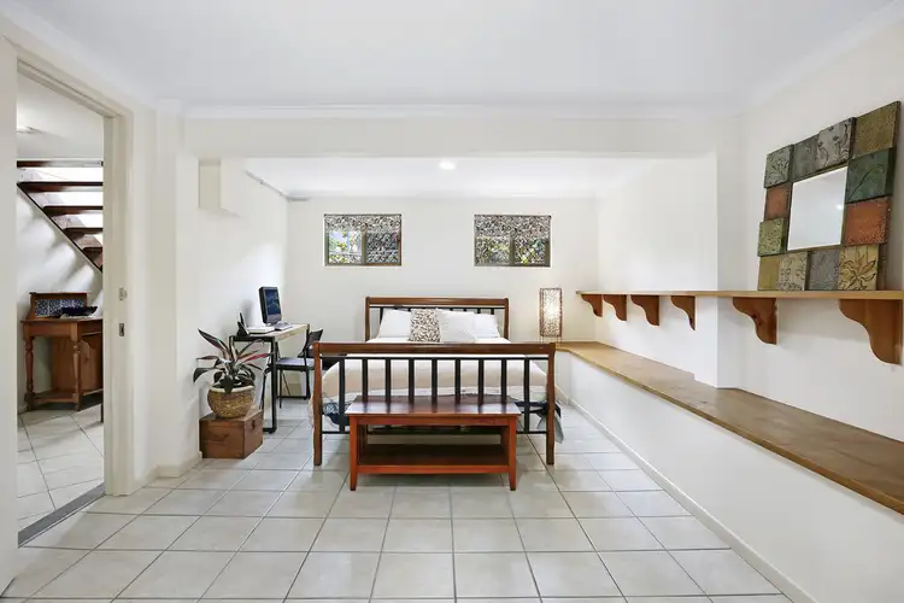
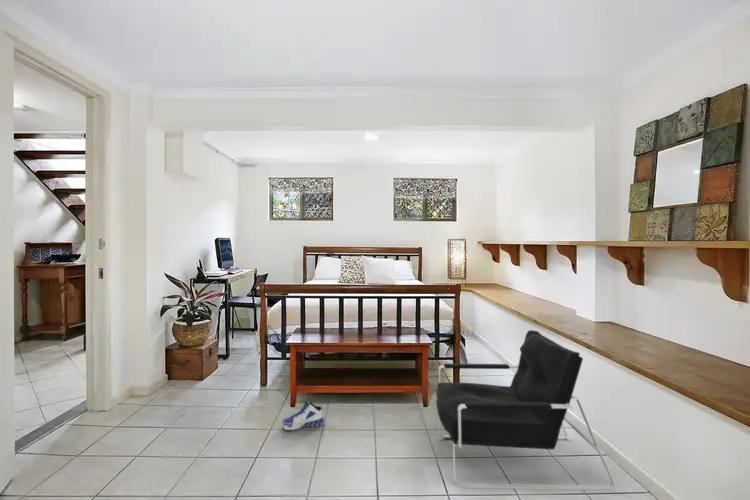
+ sneaker [282,399,326,431]
+ armchair [435,329,616,491]
